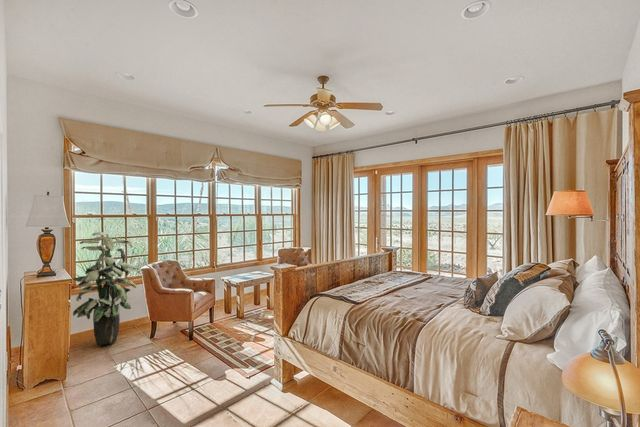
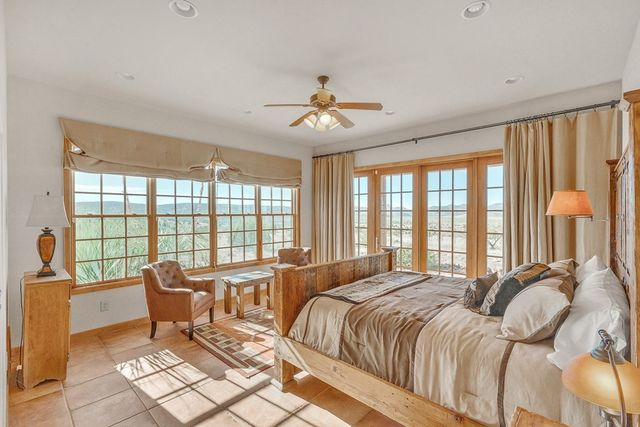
- indoor plant [71,231,138,346]
